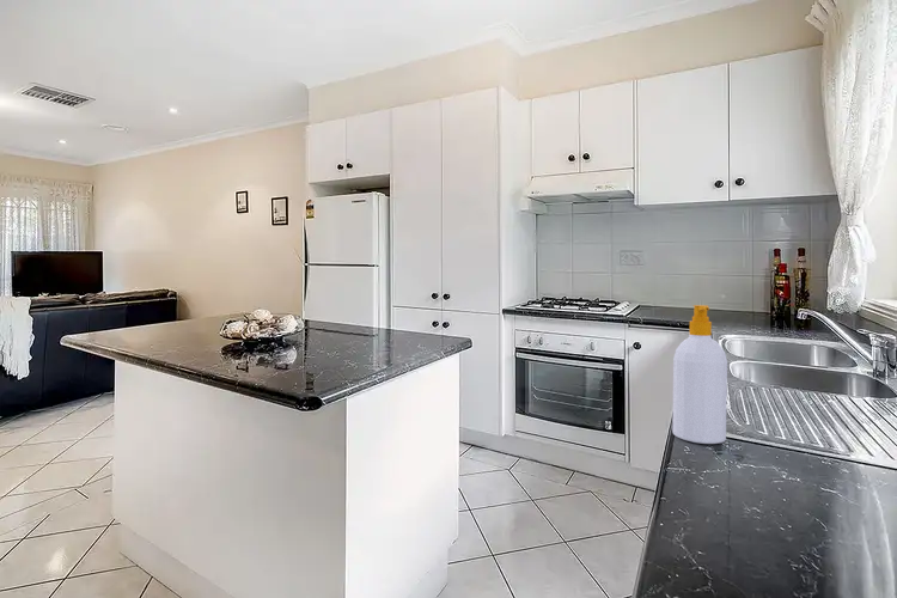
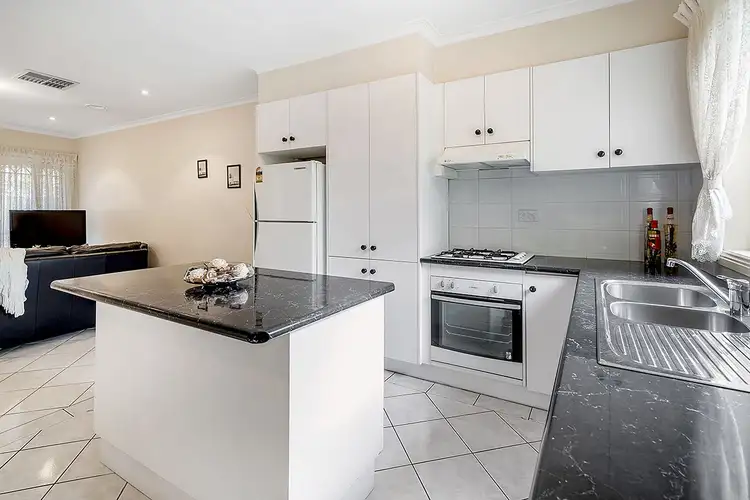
- soap bottle [671,304,728,445]
